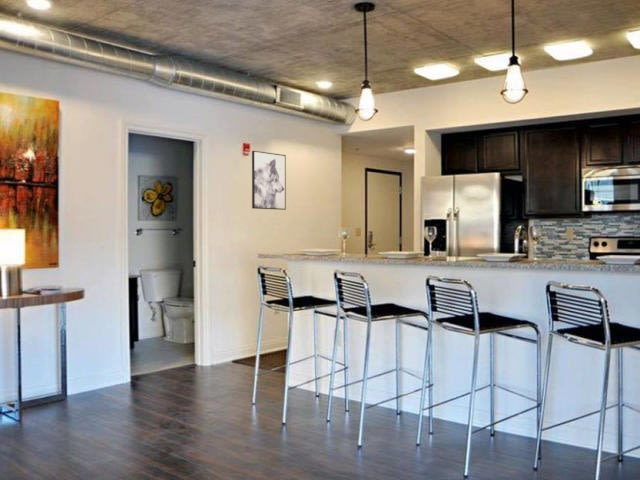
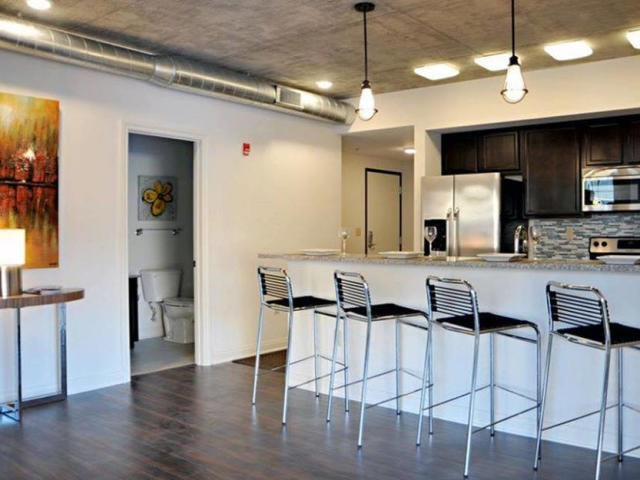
- wall art [251,150,287,211]
